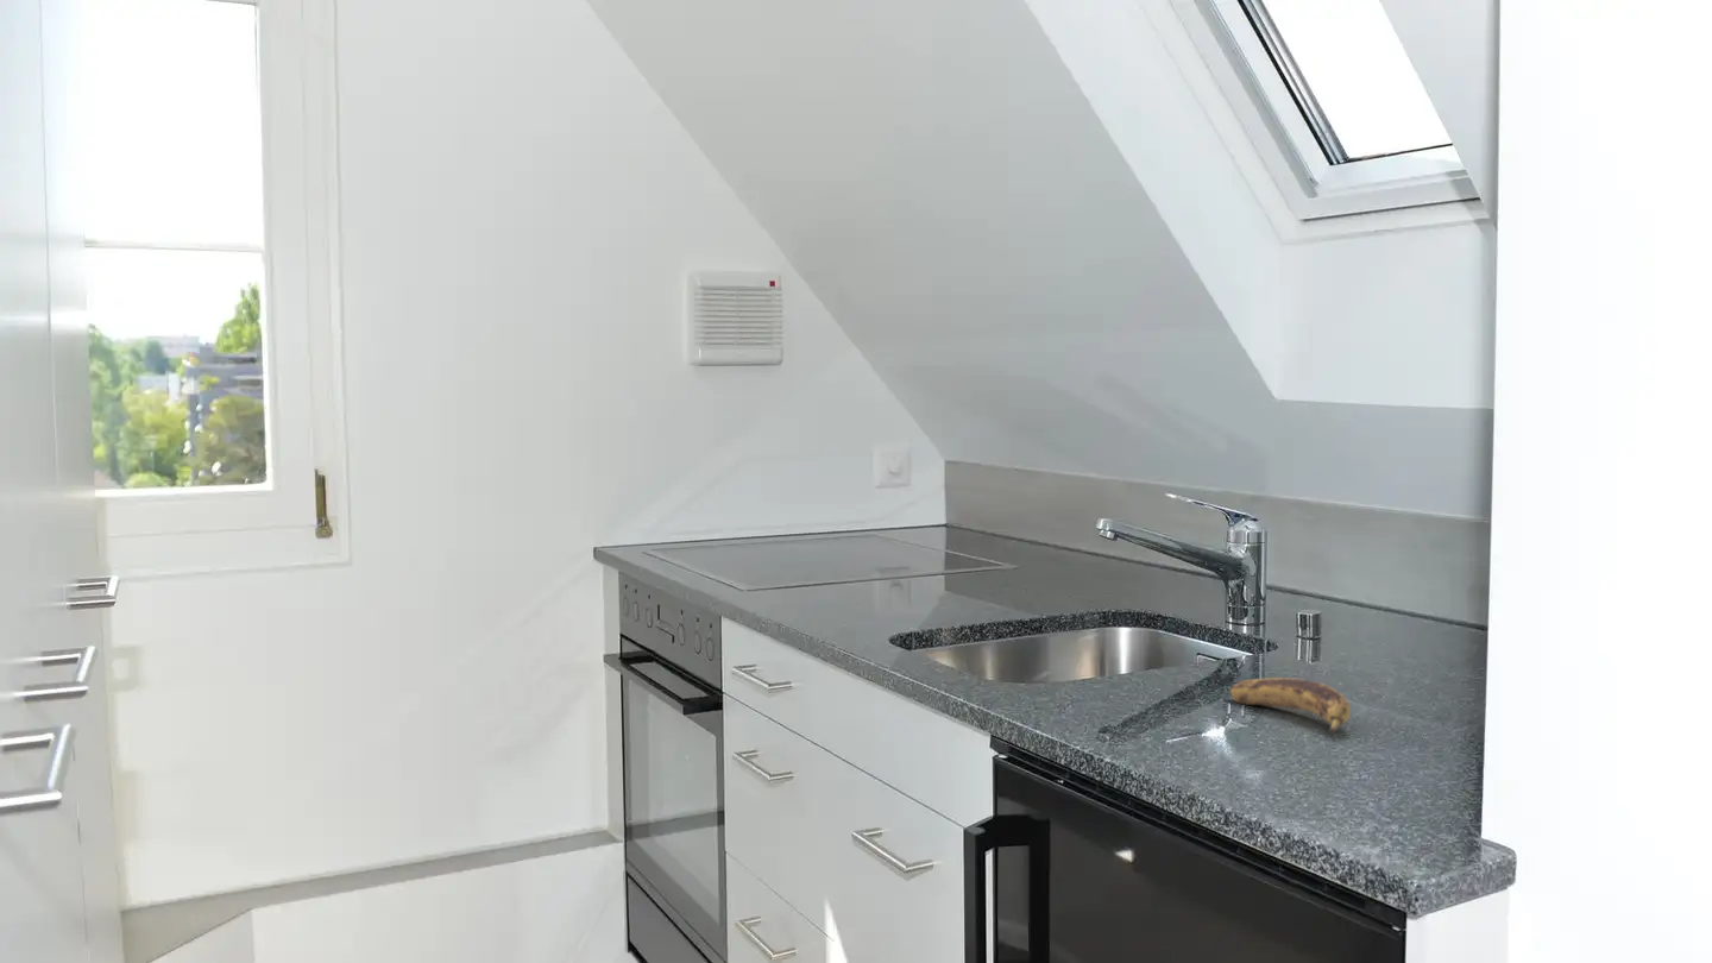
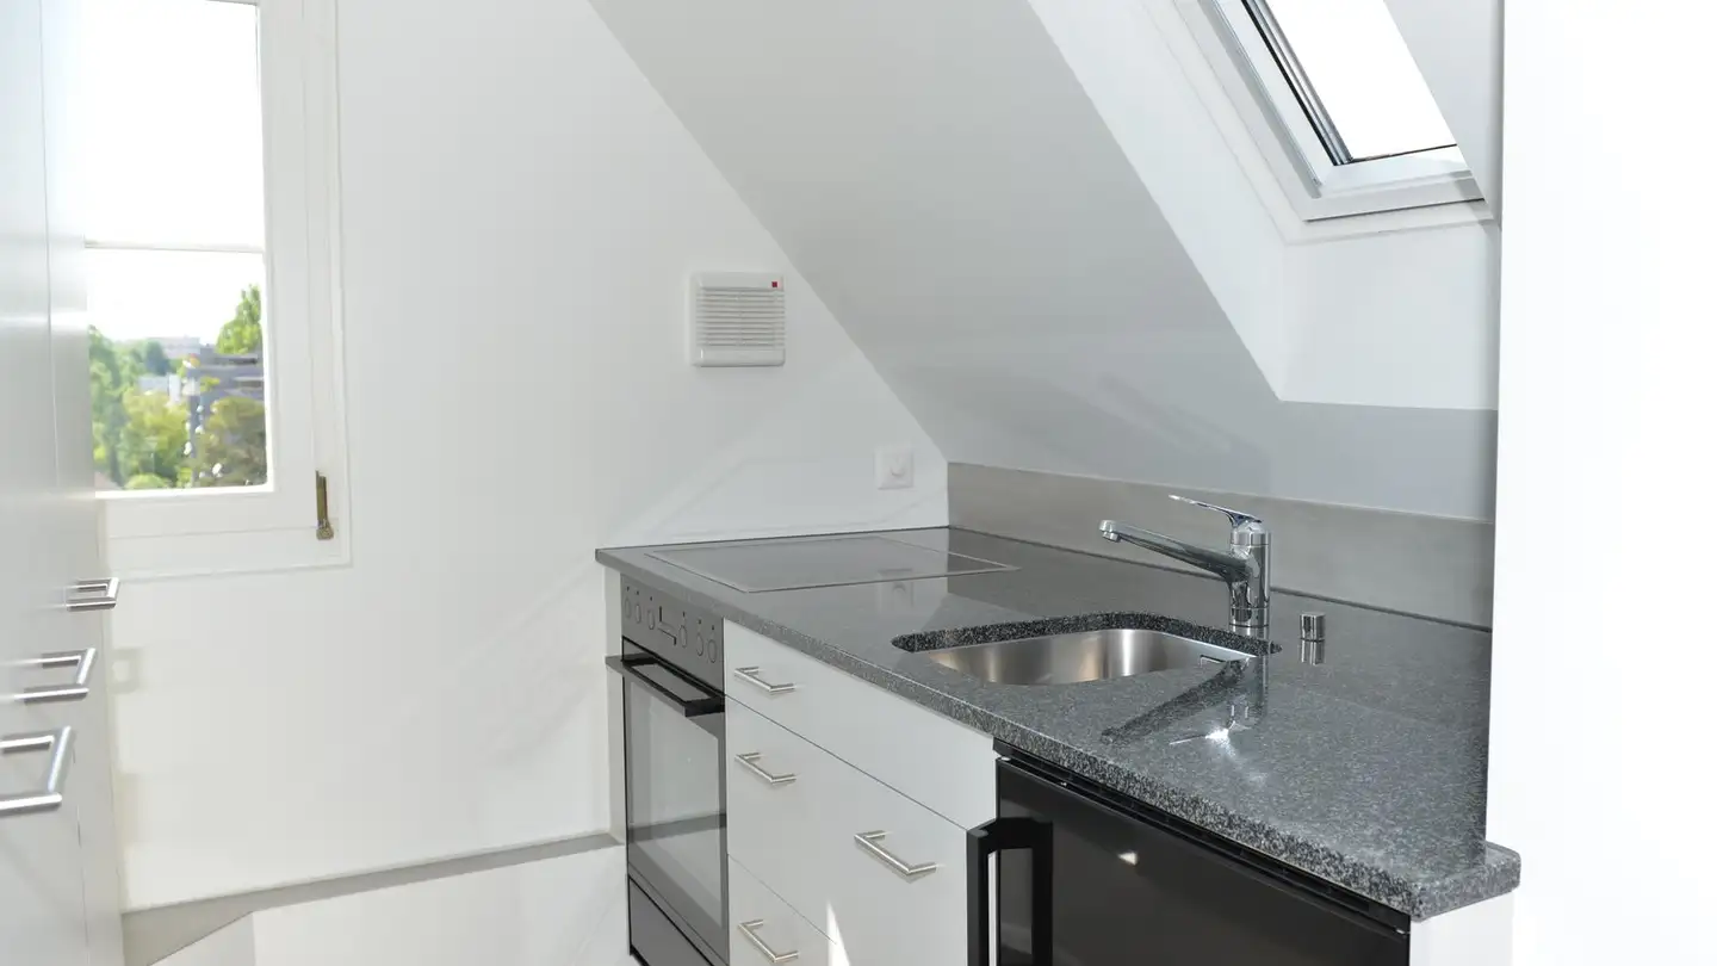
- banana [1227,676,1352,735]
